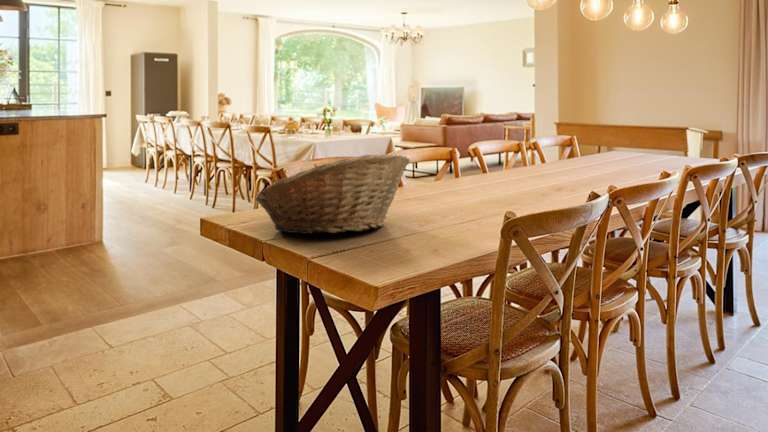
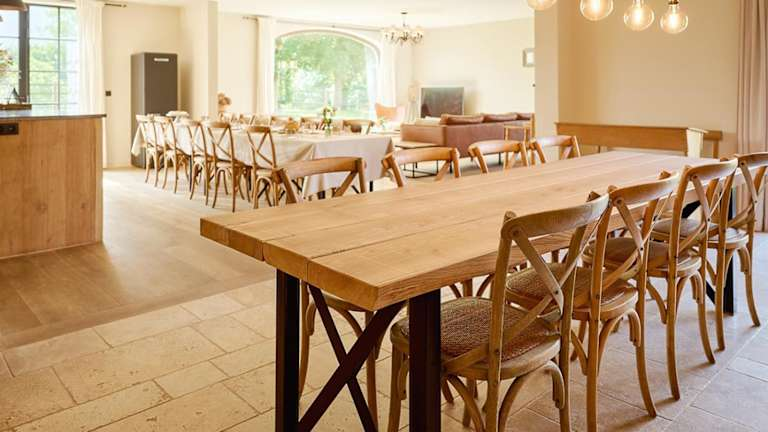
- fruit basket [255,153,411,235]
